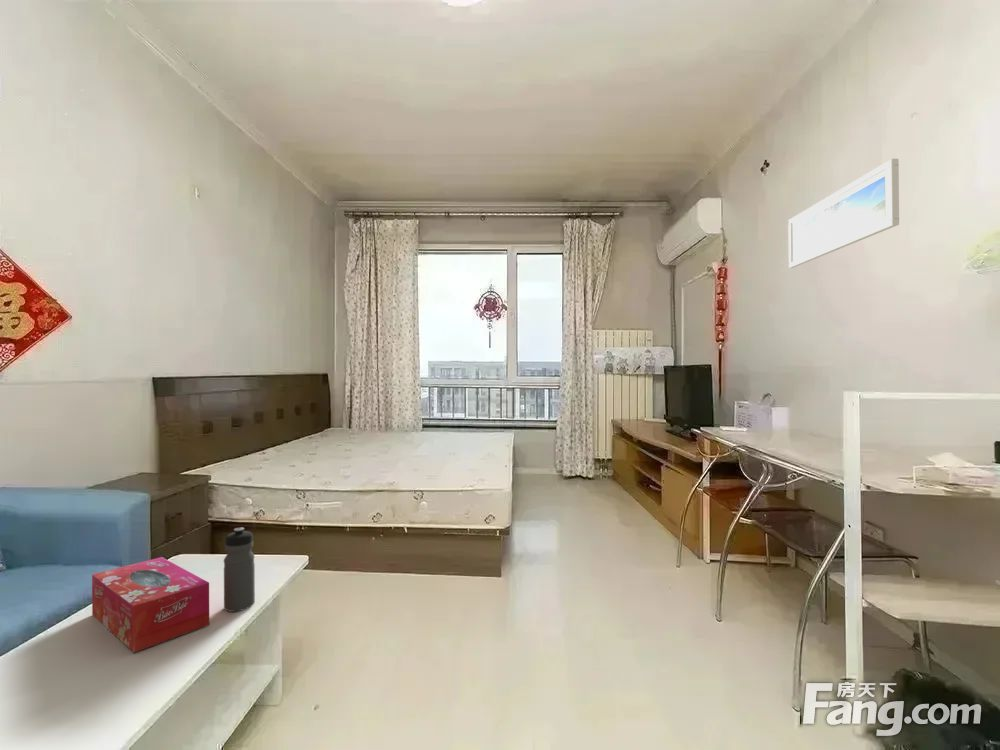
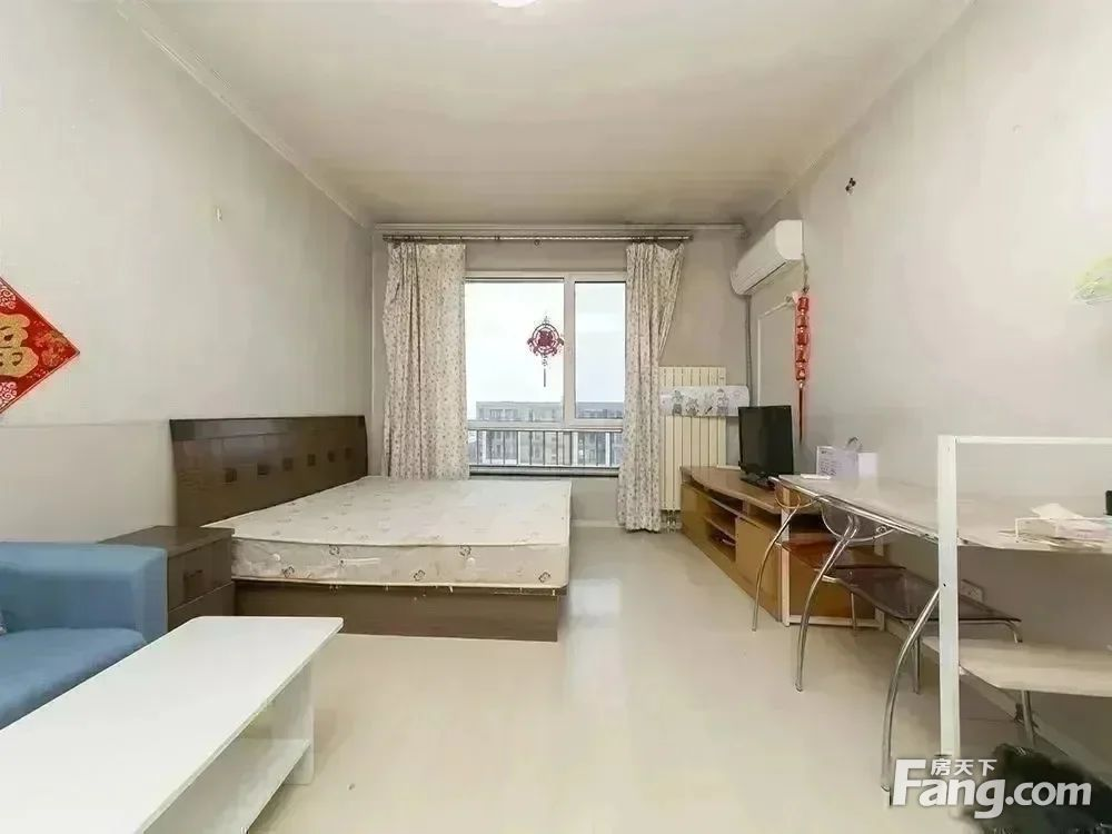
- water bottle [223,527,256,613]
- tissue box [91,556,210,653]
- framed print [787,158,900,269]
